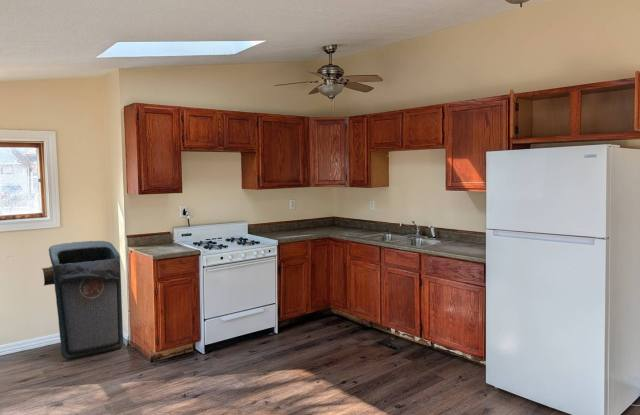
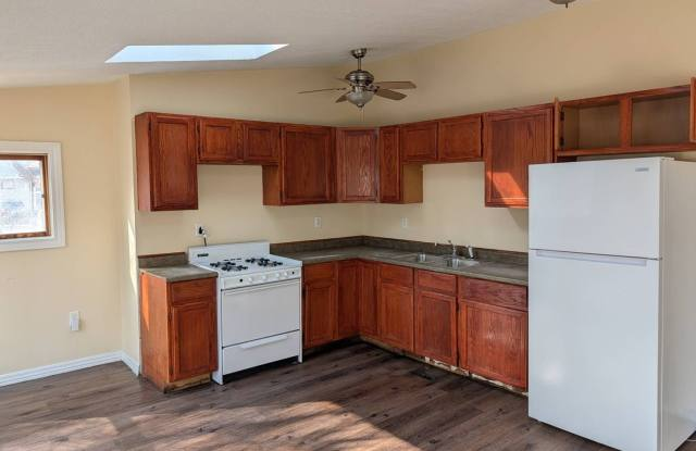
- trash can [41,240,124,360]
